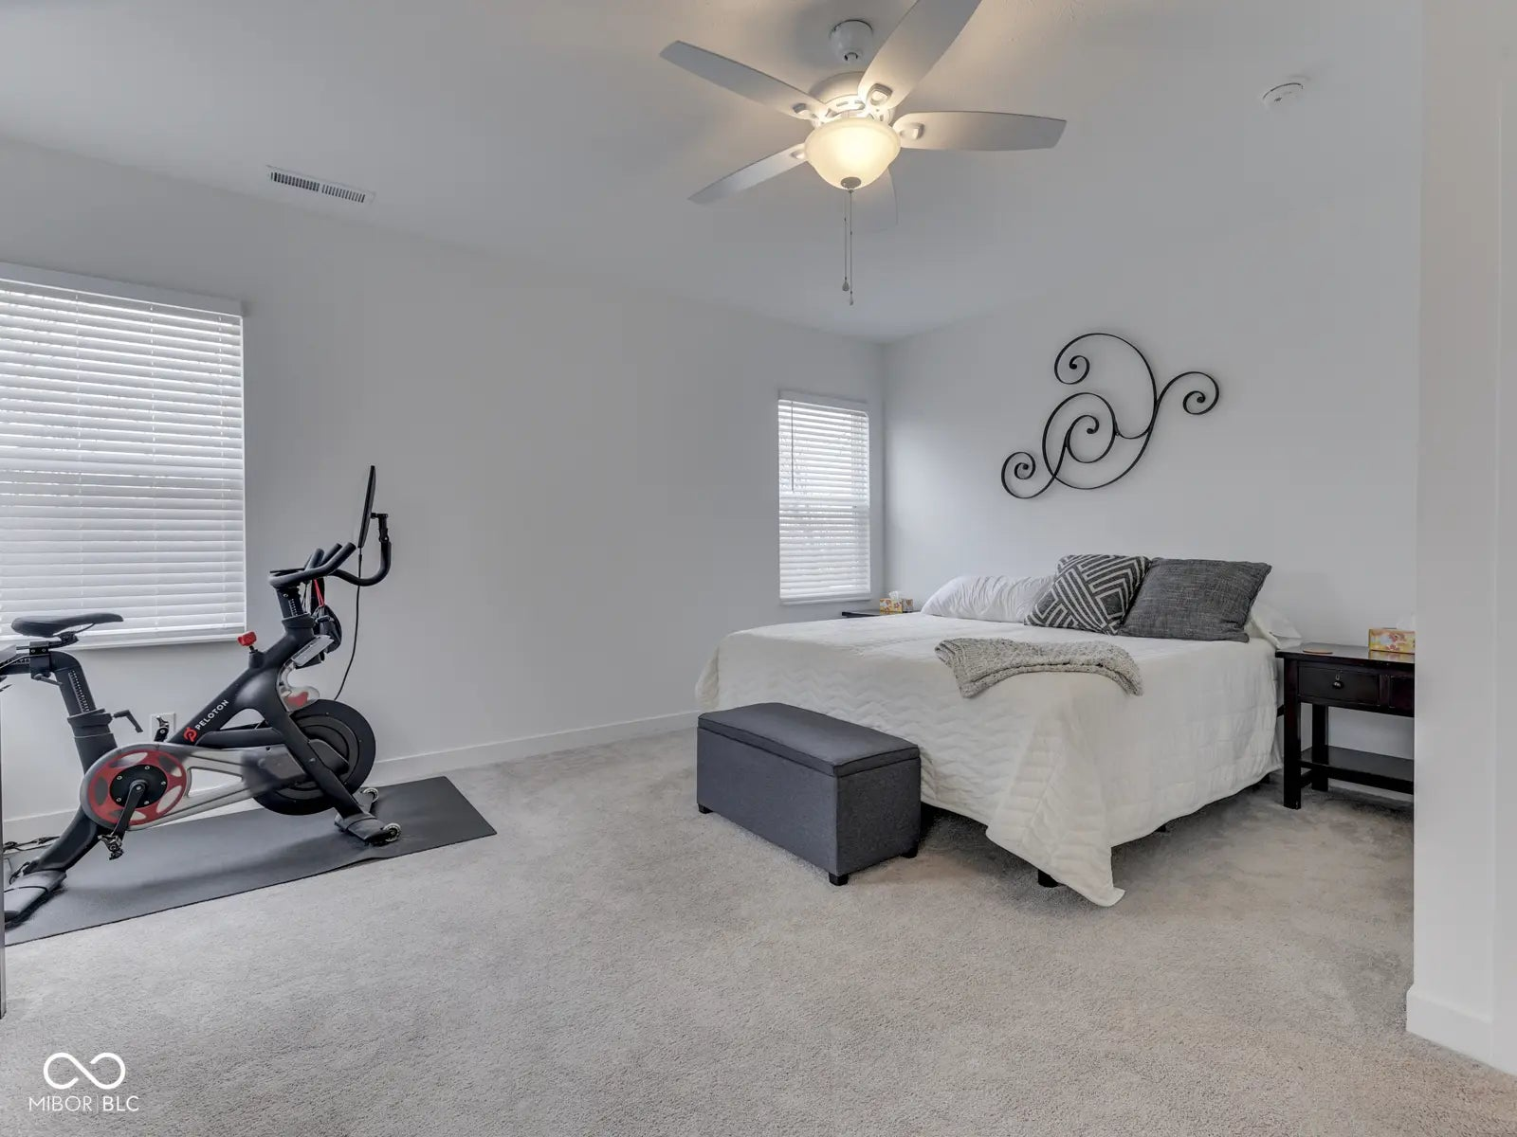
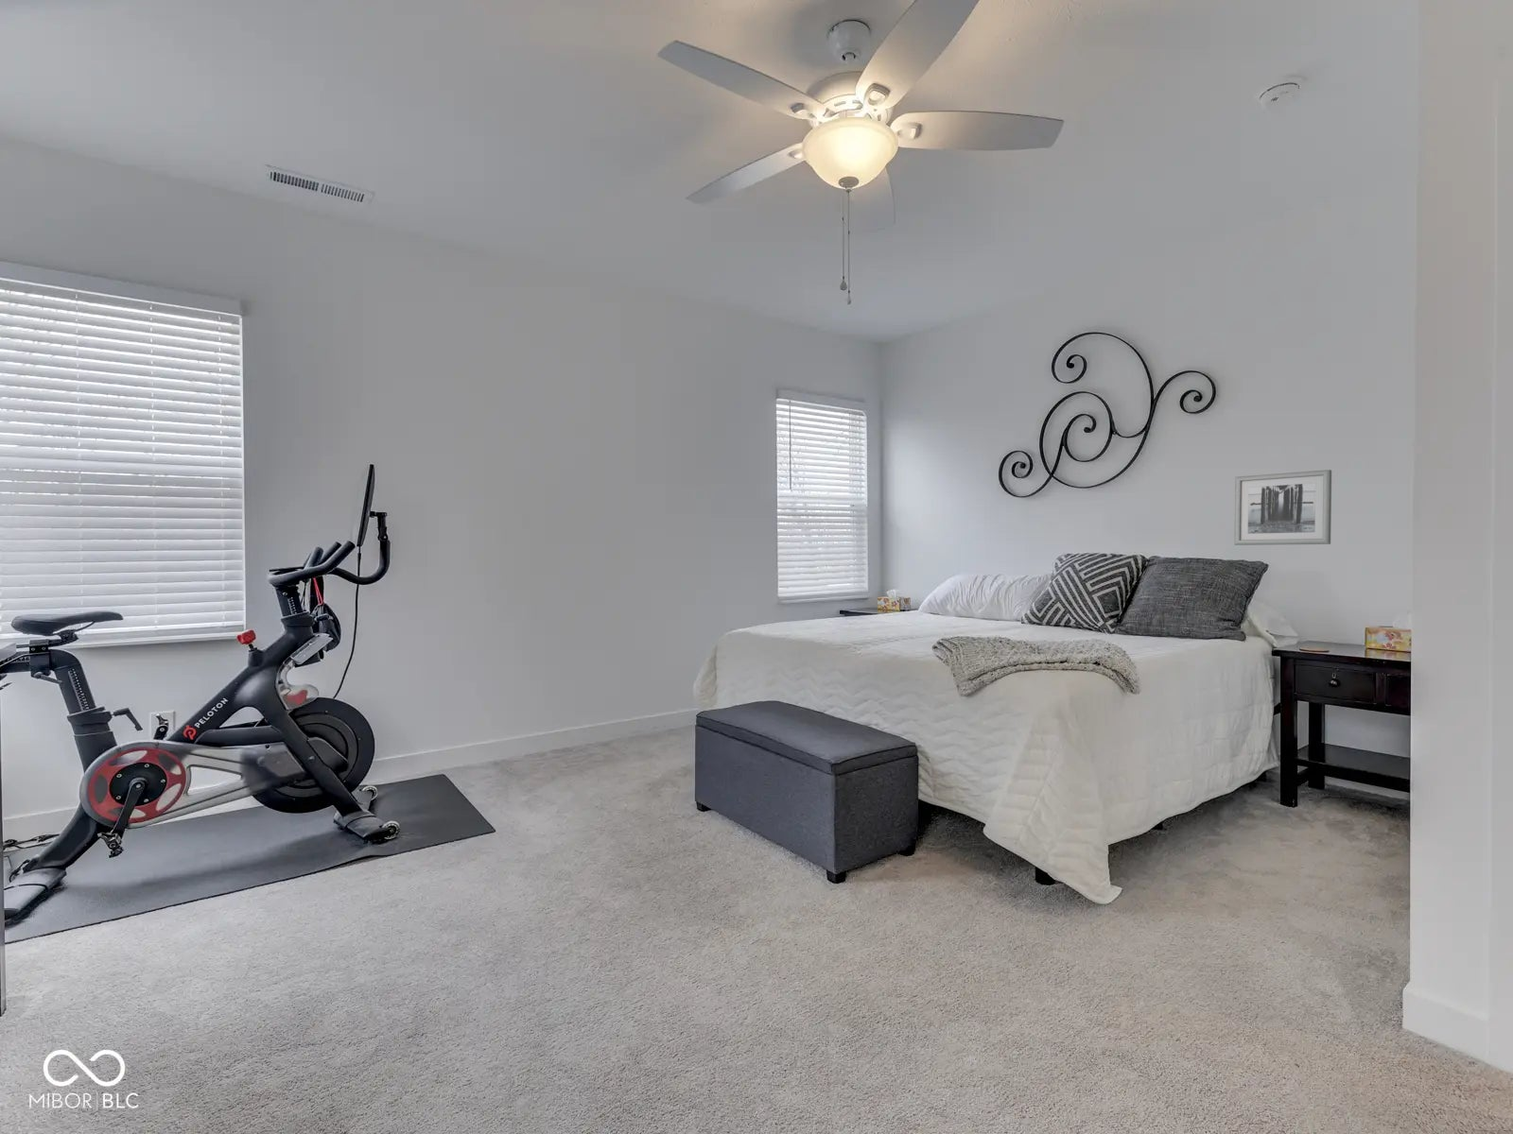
+ wall art [1233,468,1332,547]
